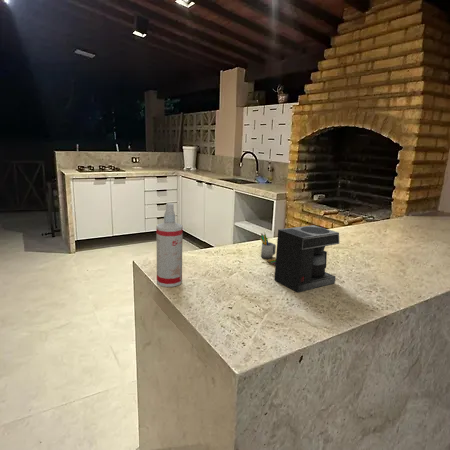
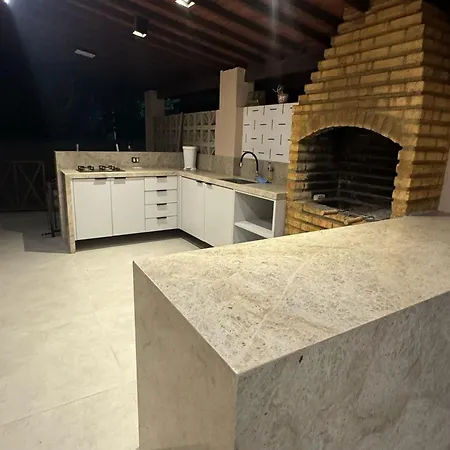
- spray bottle [155,202,184,288]
- coffee maker [258,224,340,294]
